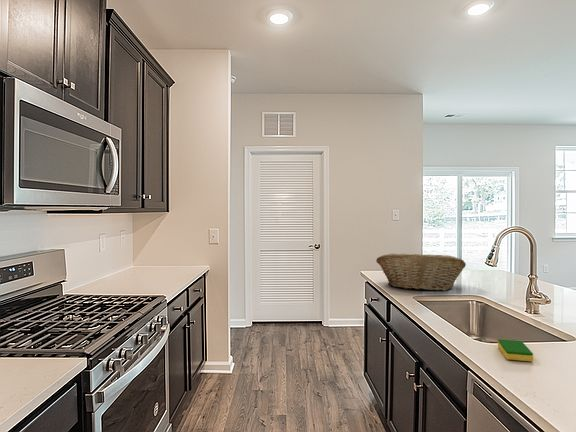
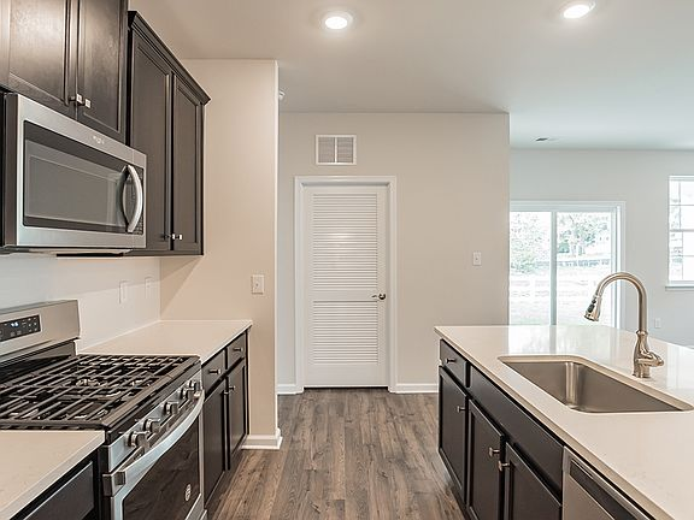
- dish sponge [497,338,534,362]
- fruit basket [375,252,467,292]
